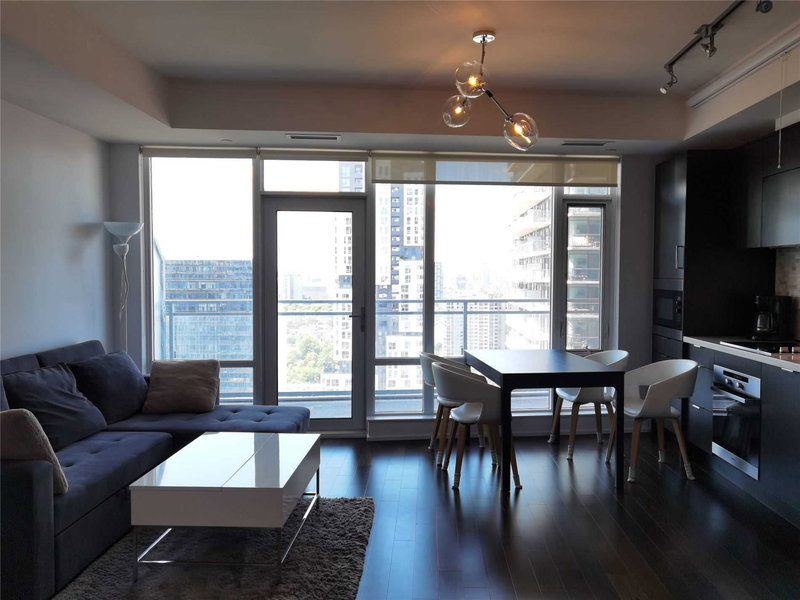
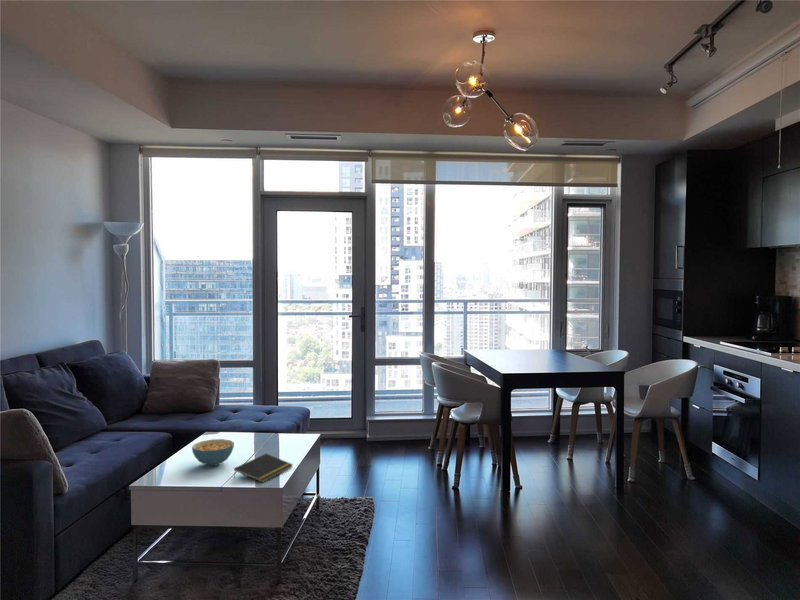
+ notepad [233,453,294,484]
+ cereal bowl [191,438,235,467]
